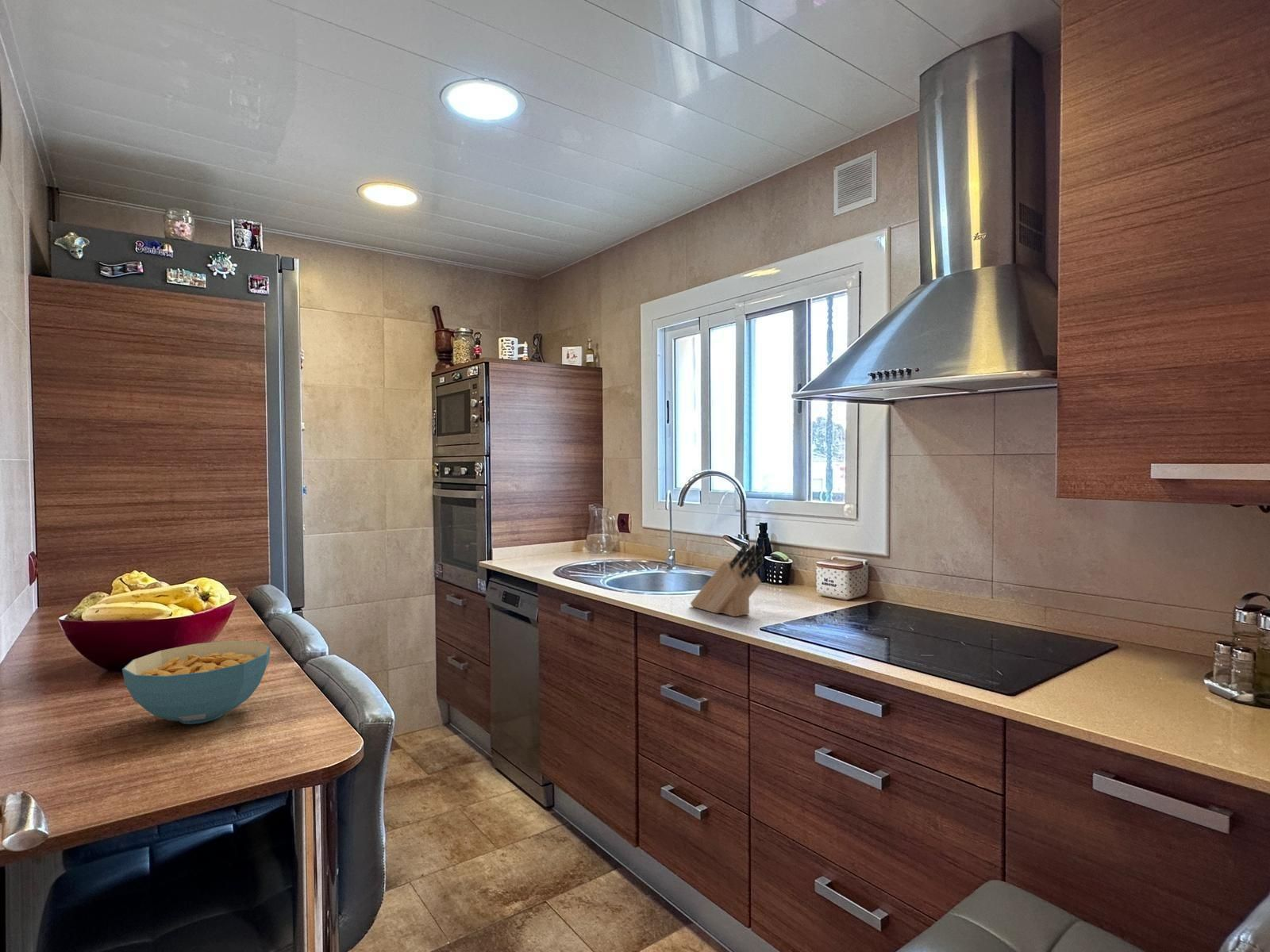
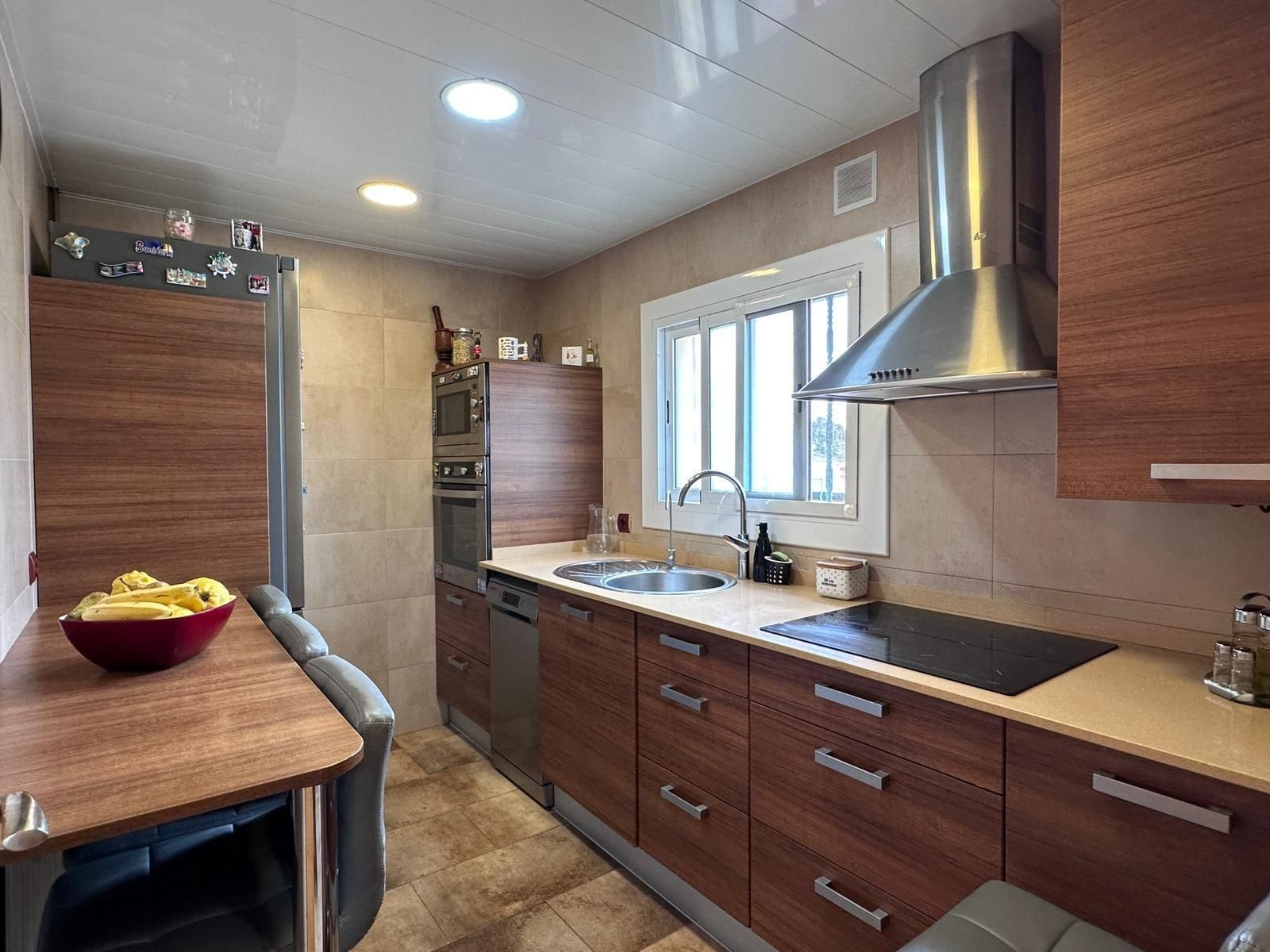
- knife block [690,543,766,617]
- cereal bowl [121,639,271,725]
